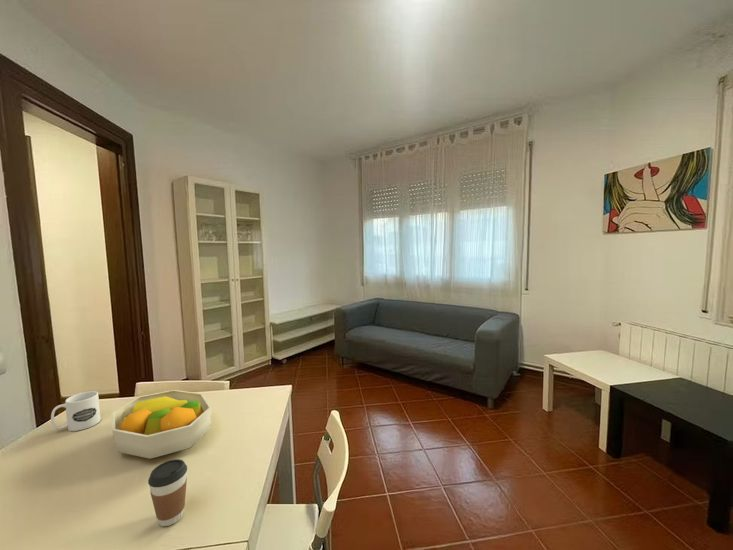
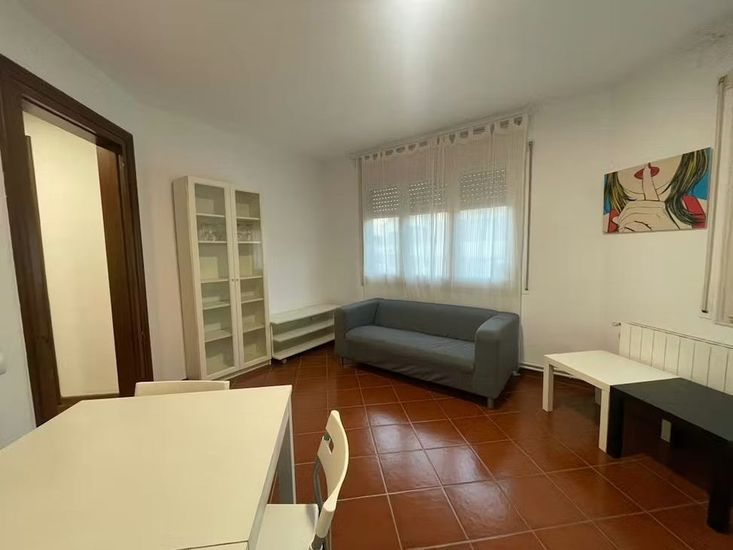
- coffee cup [147,458,188,527]
- fruit bowl [111,389,213,460]
- mug [50,390,101,432]
